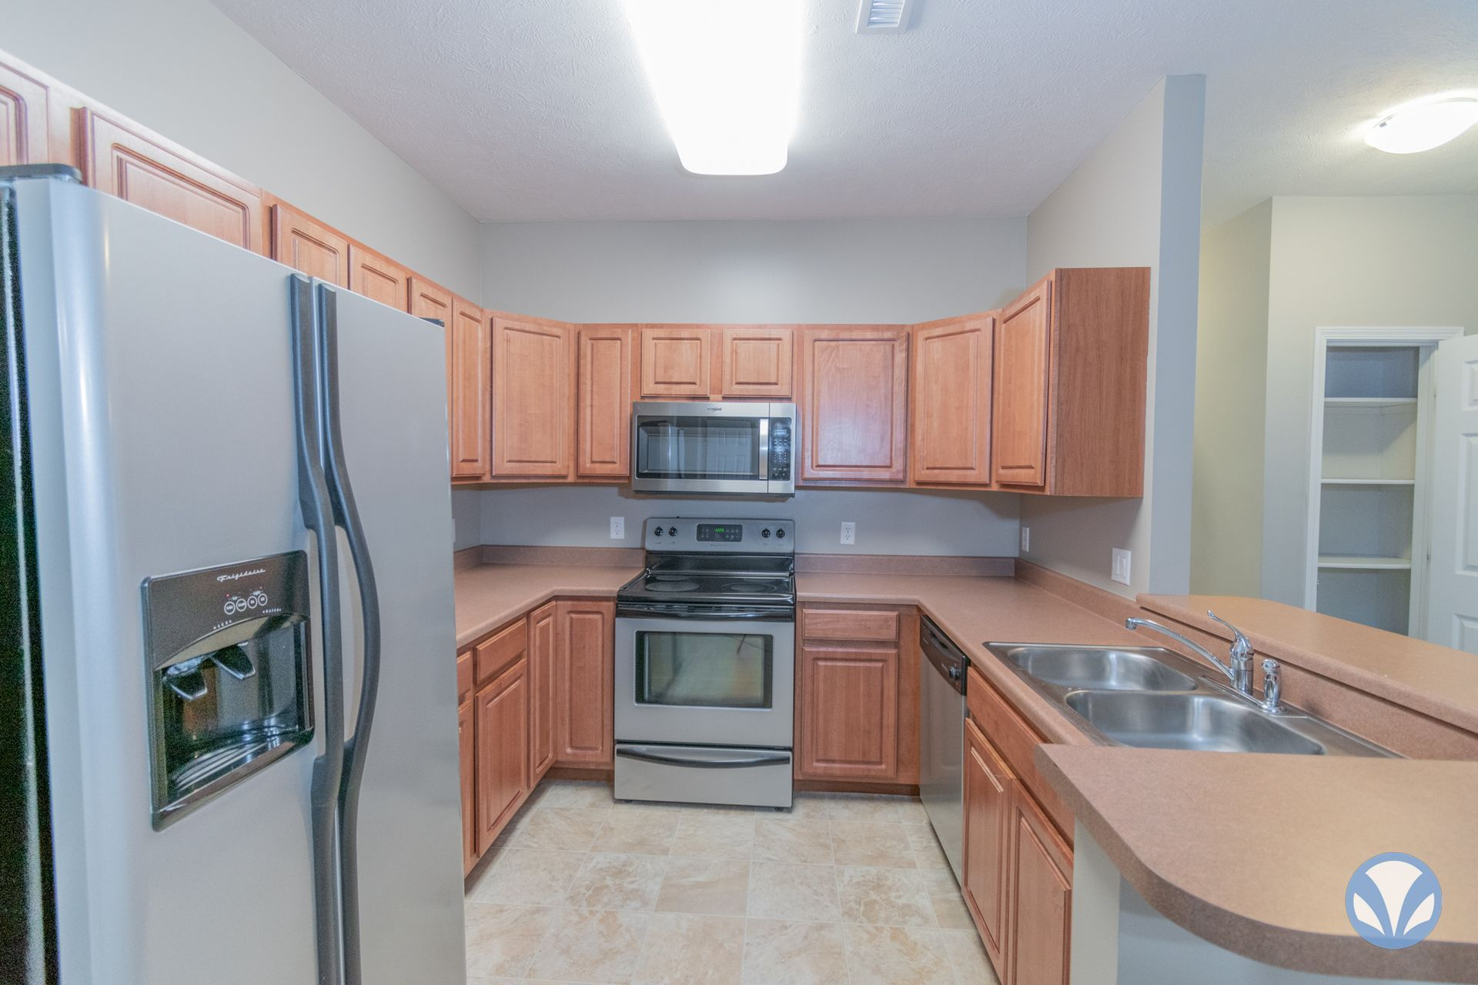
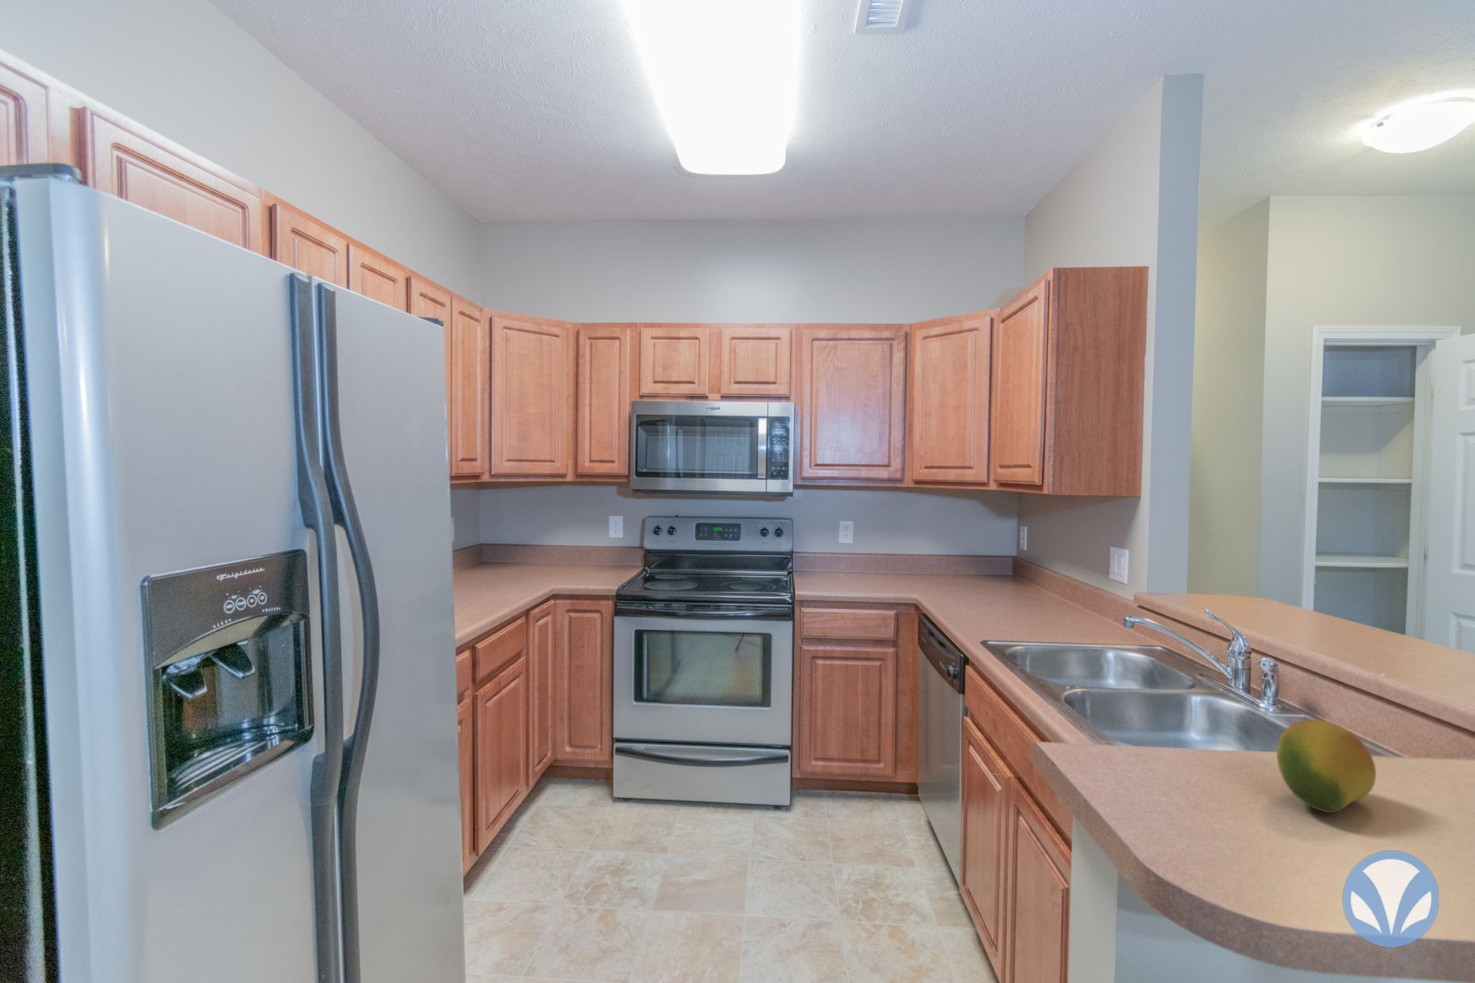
+ fruit [1276,719,1376,813]
